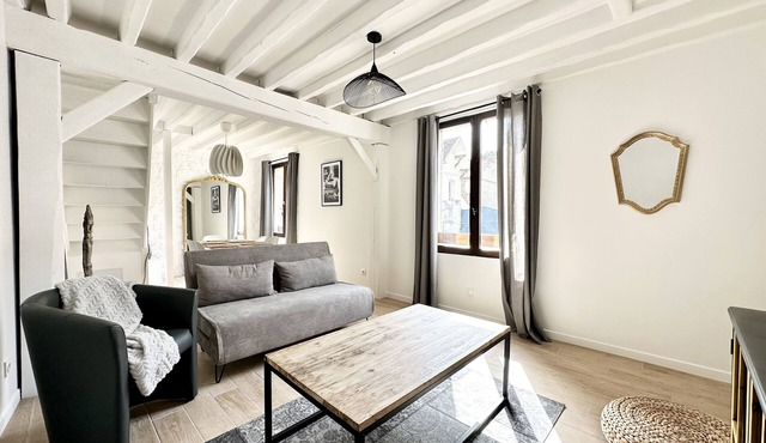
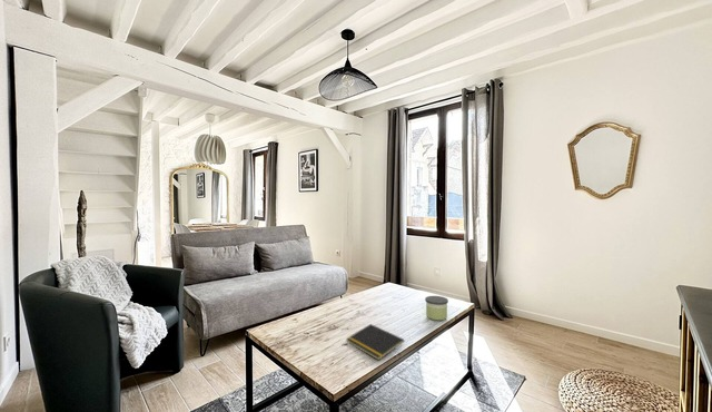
+ candle [424,295,449,322]
+ notepad [345,323,405,362]
